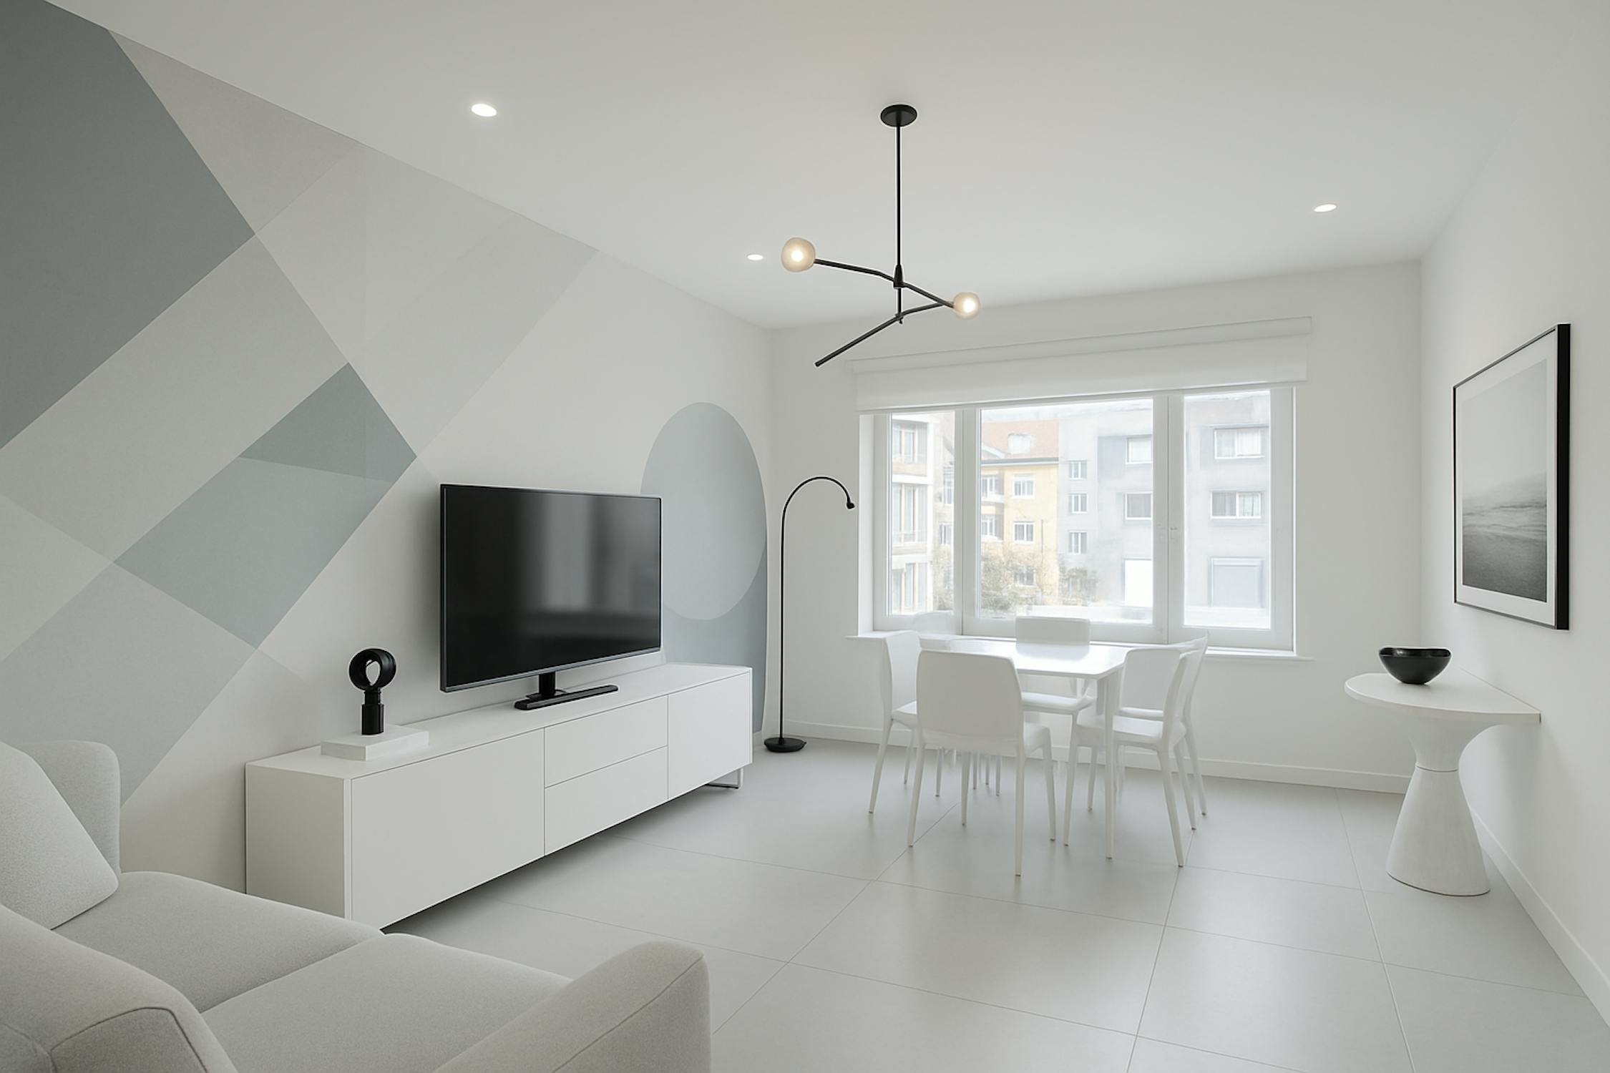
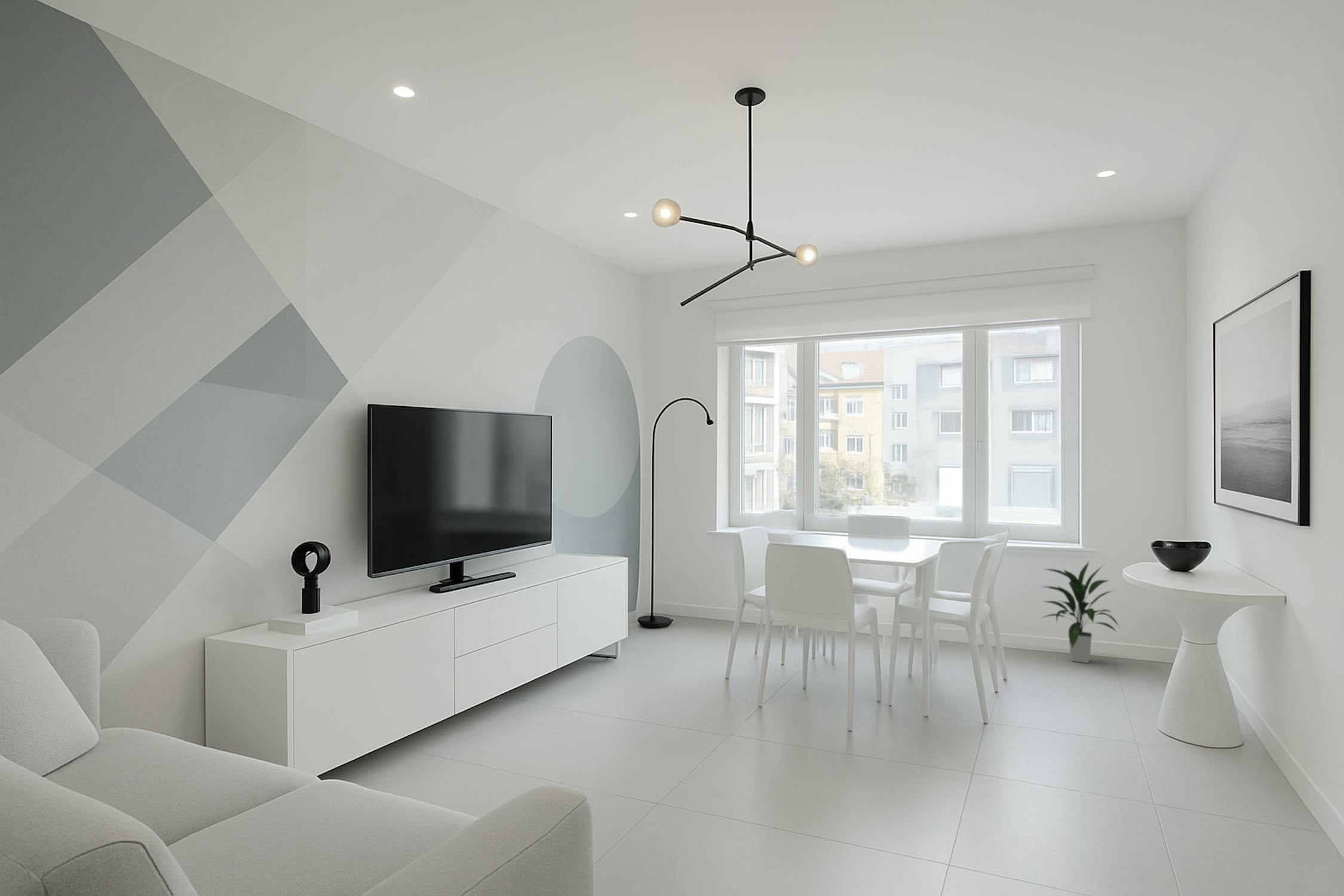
+ indoor plant [1036,560,1121,664]
